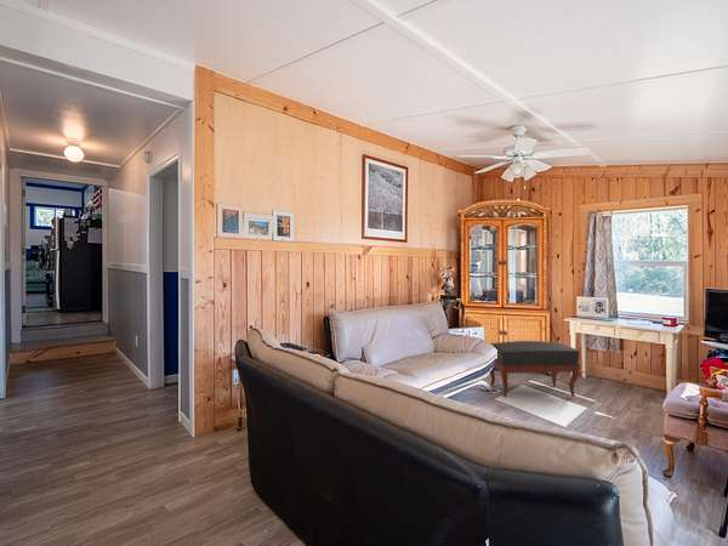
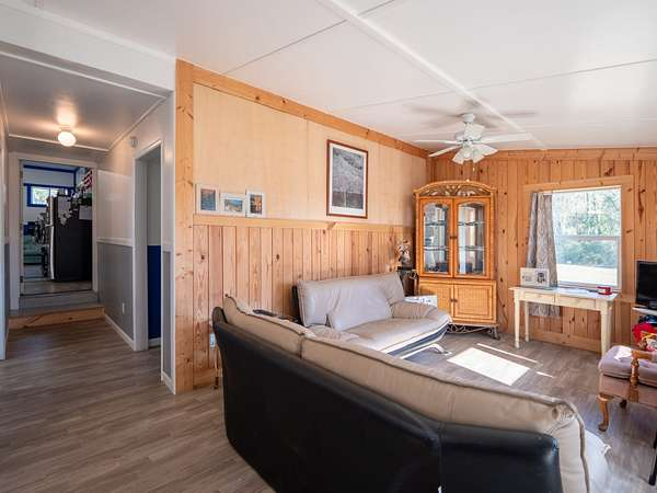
- ottoman [489,340,581,398]
